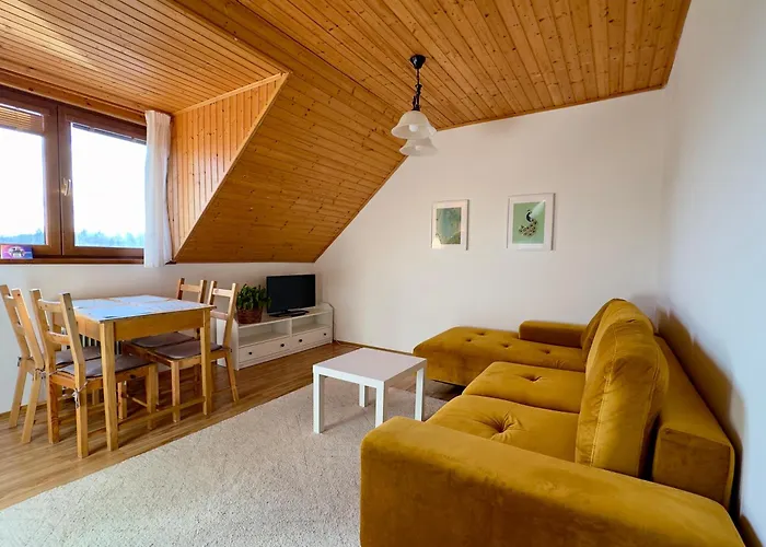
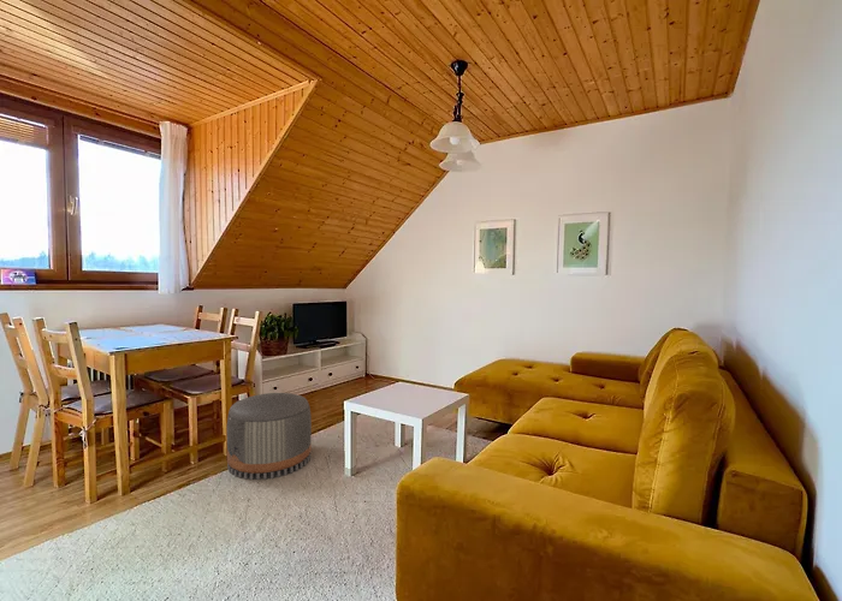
+ pouf [226,392,313,481]
